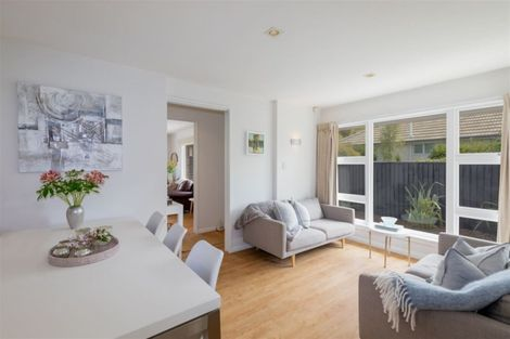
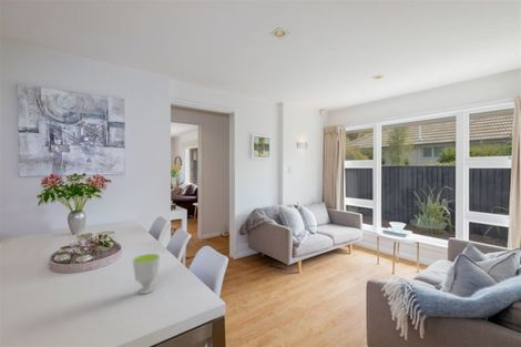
+ cup [132,253,161,295]
